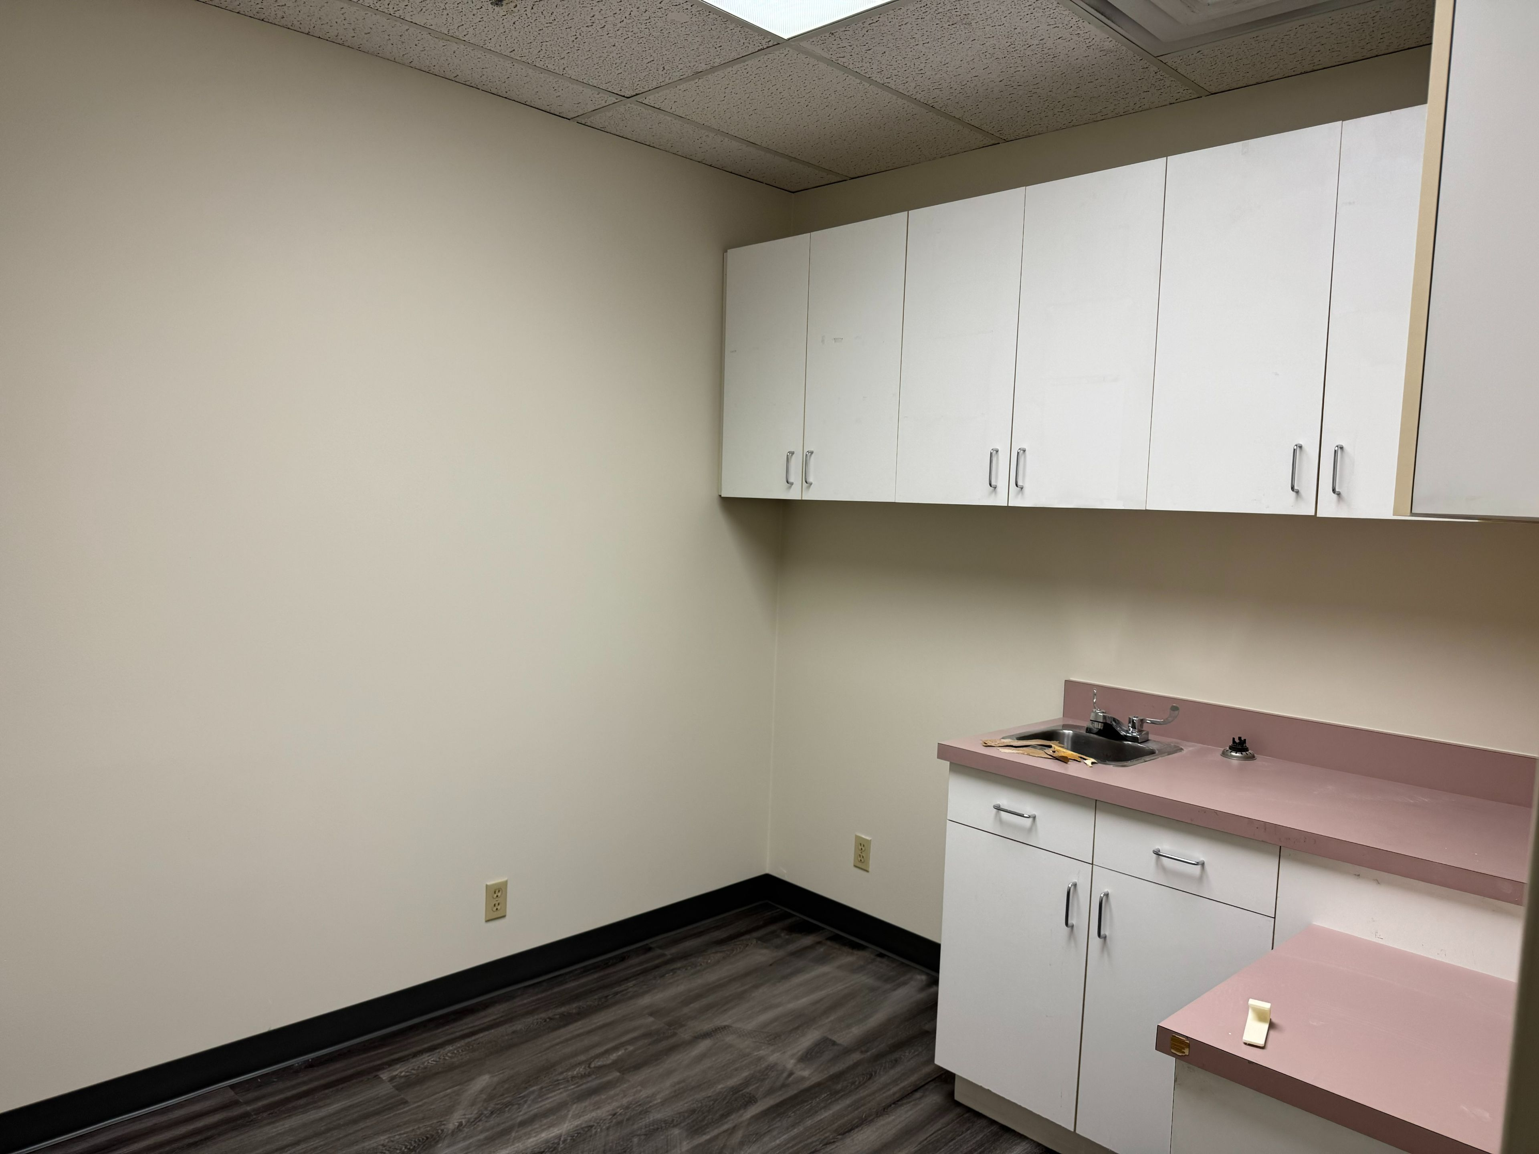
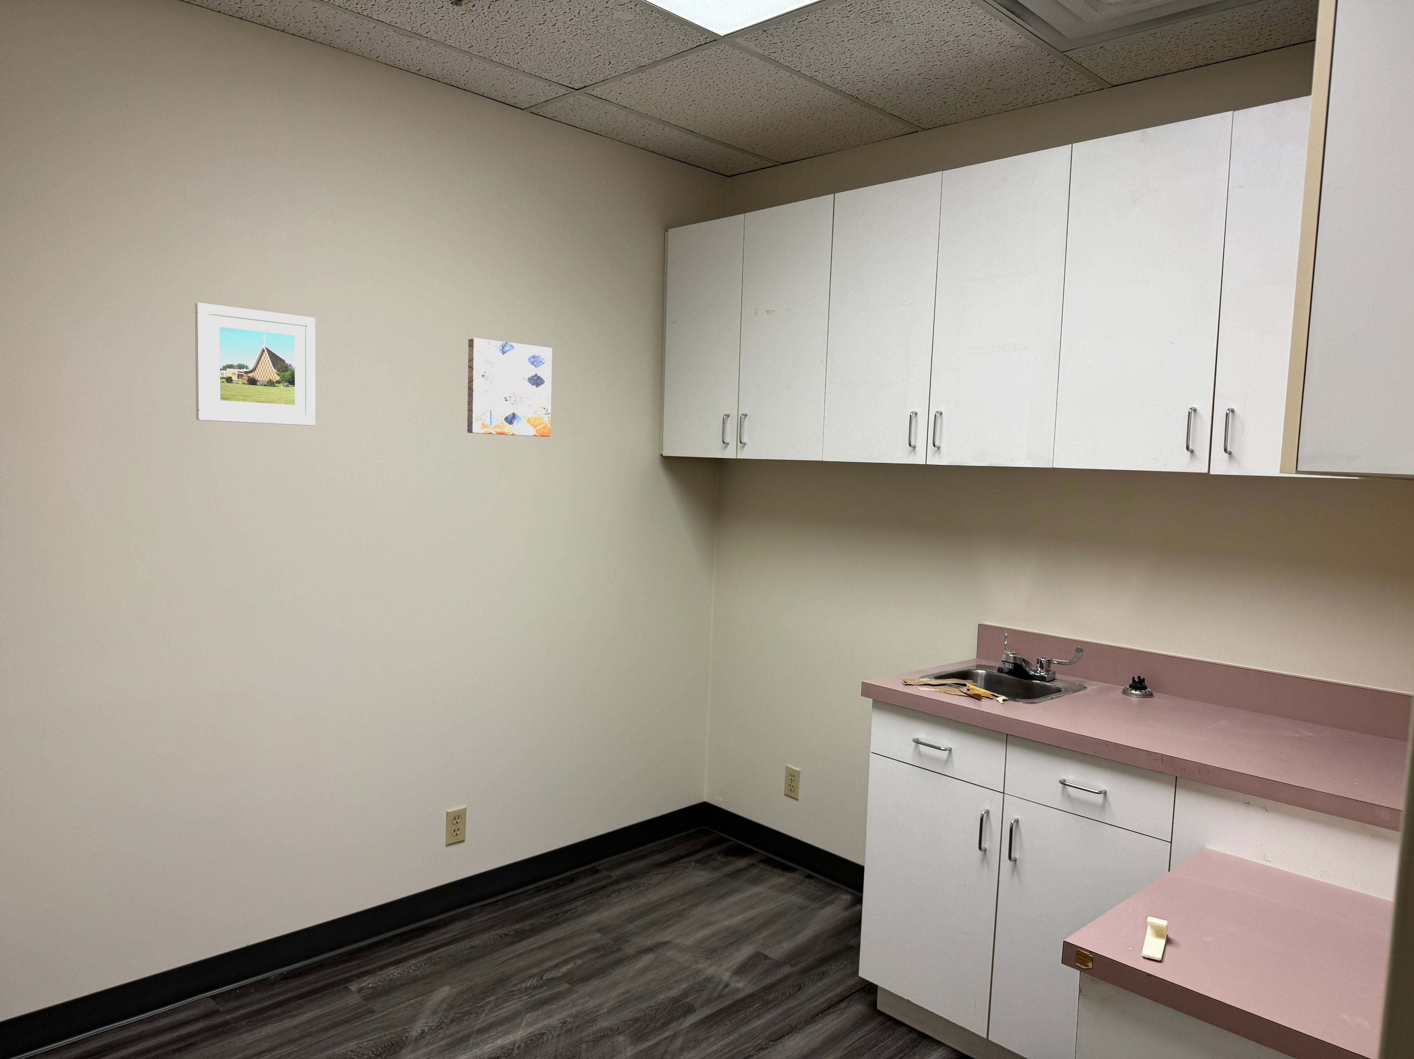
+ wall art [467,337,552,437]
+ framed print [195,303,315,426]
